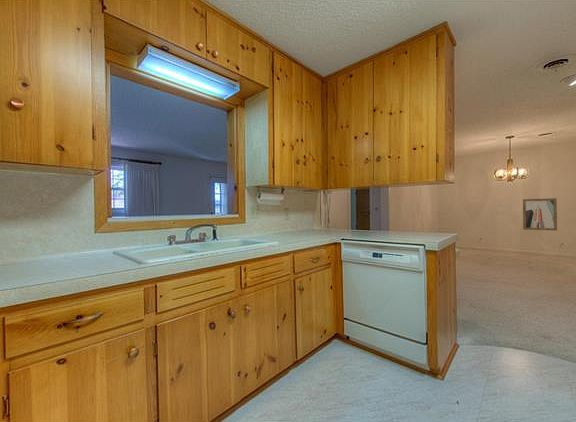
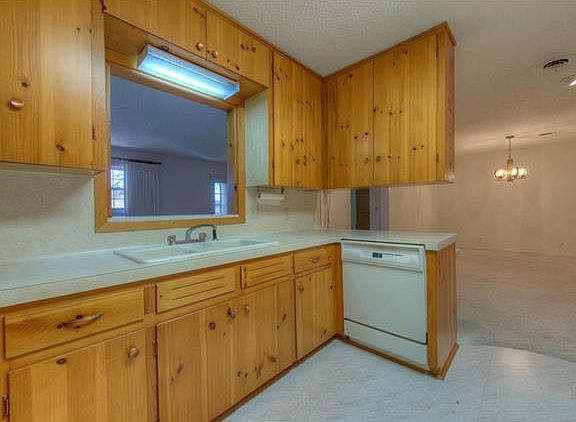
- wall art [522,197,558,231]
